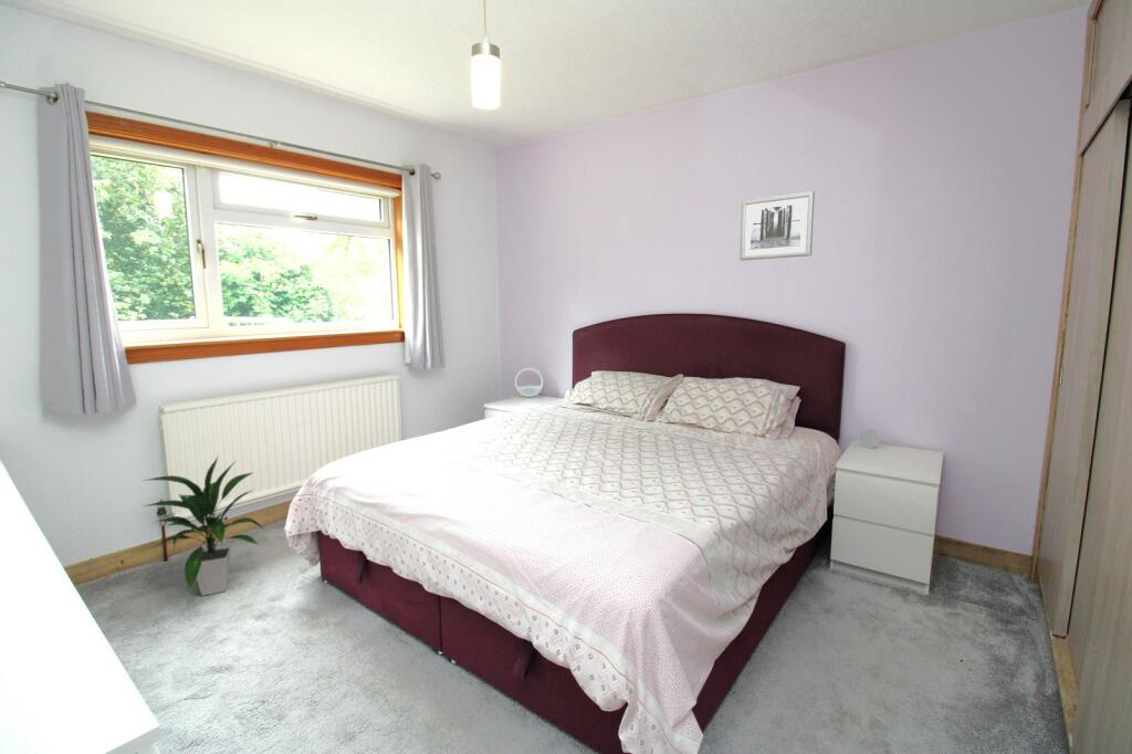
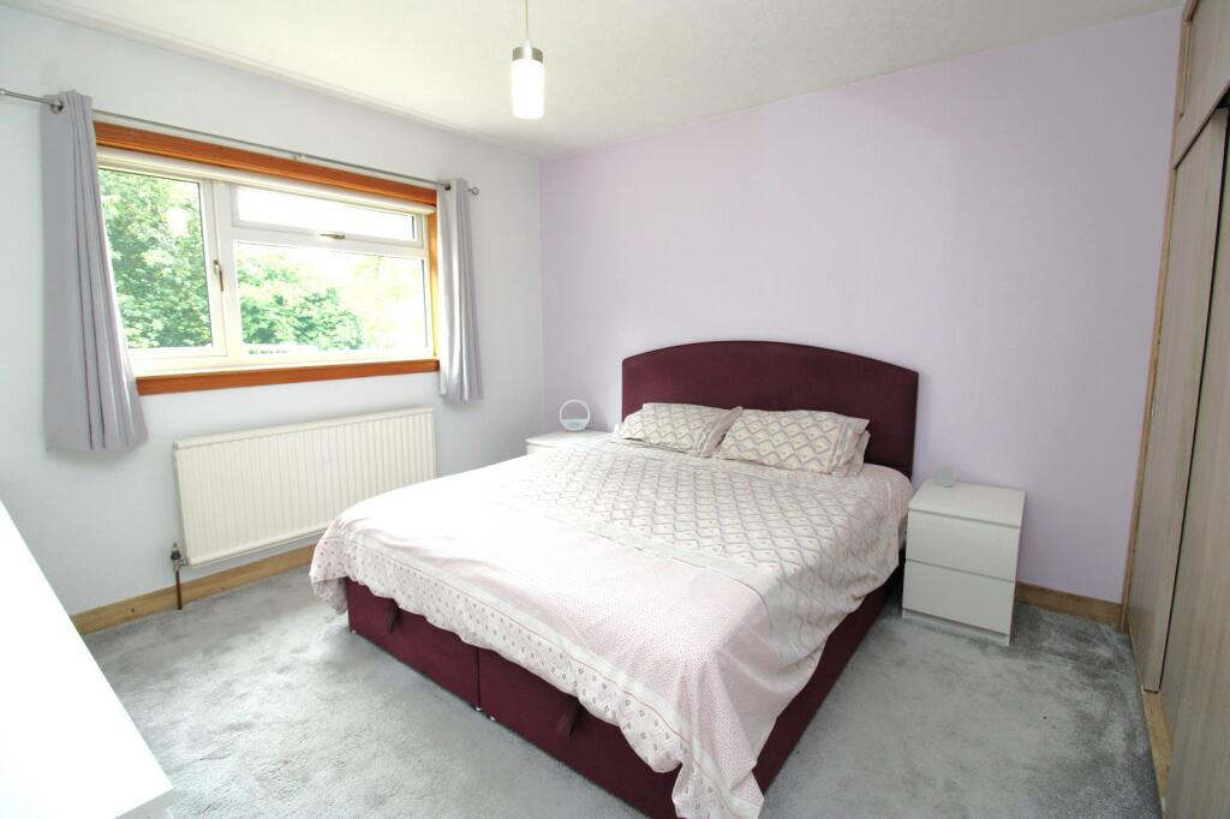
- indoor plant [139,455,269,597]
- wall art [738,190,816,261]
